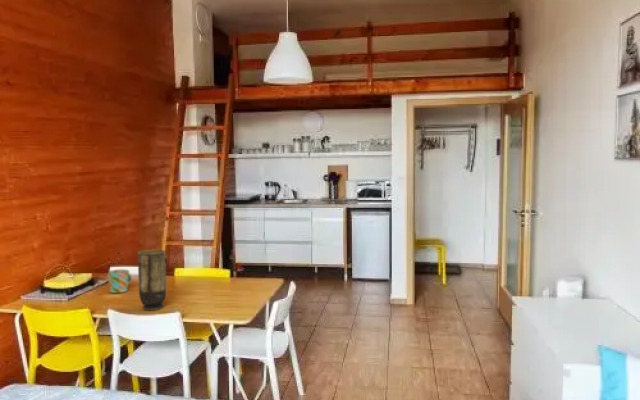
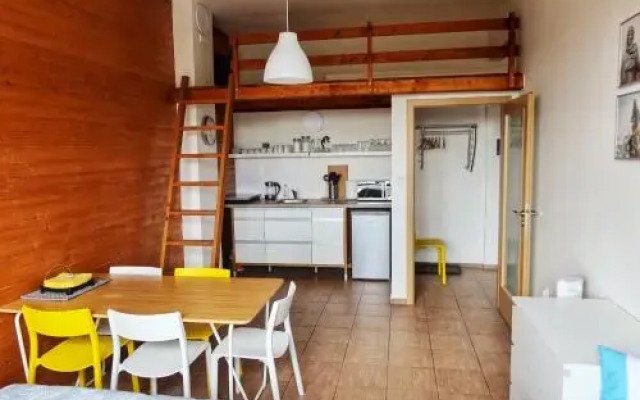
- mug [107,268,133,294]
- vase [137,249,168,311]
